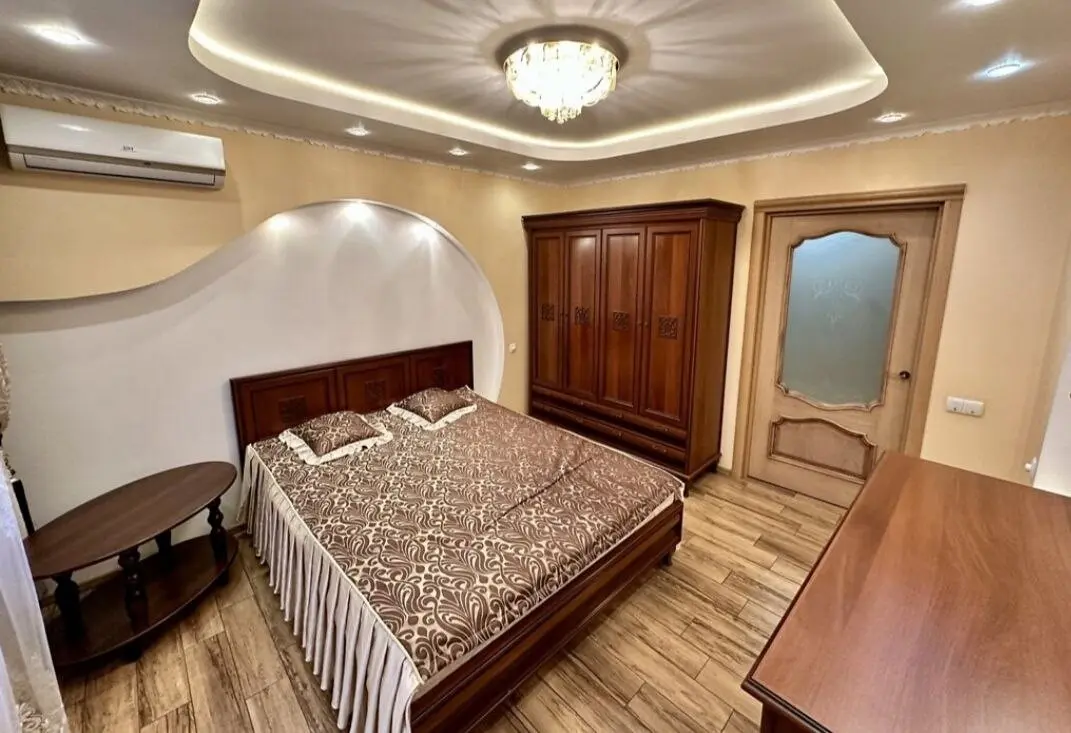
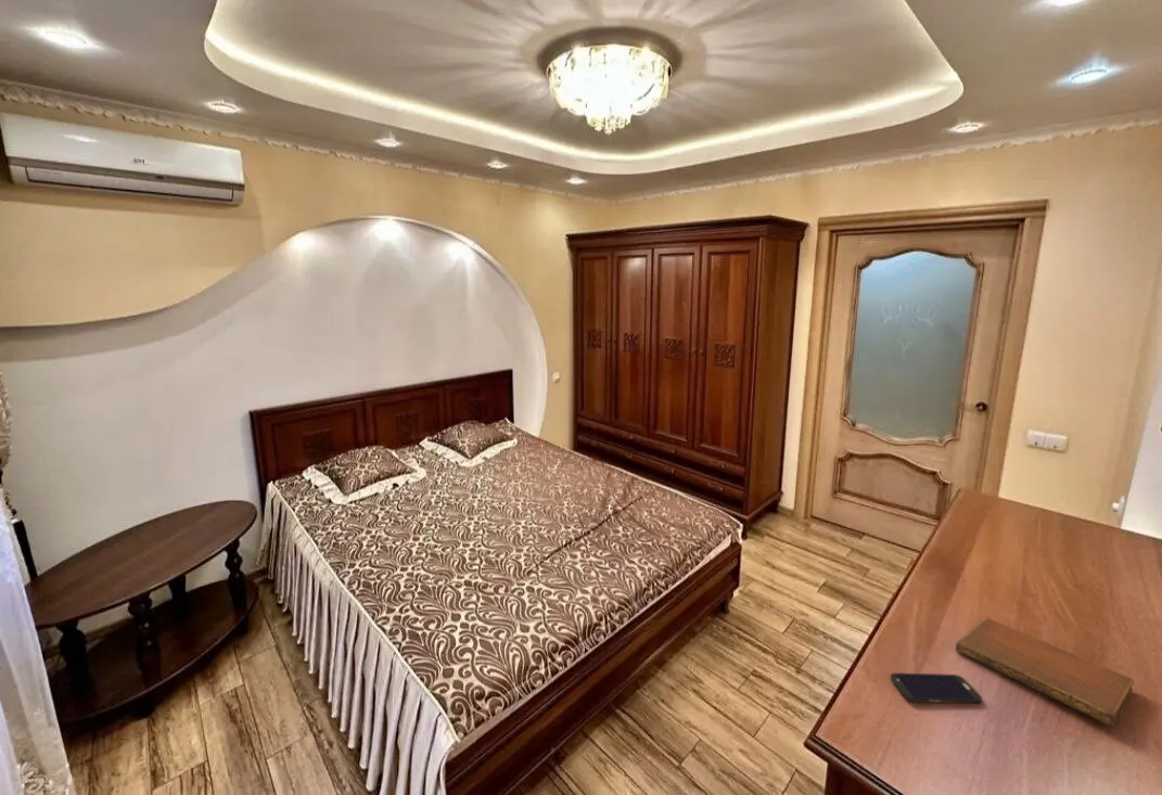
+ smartphone [890,672,983,704]
+ notebook [955,617,1135,727]
